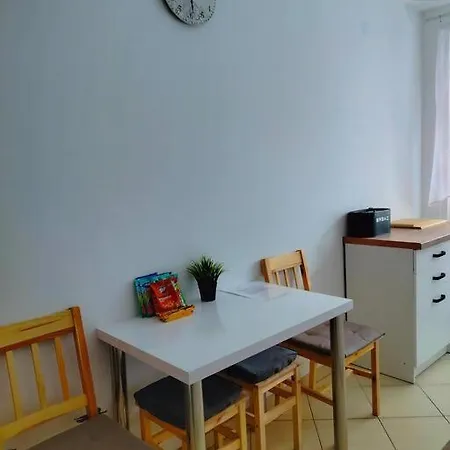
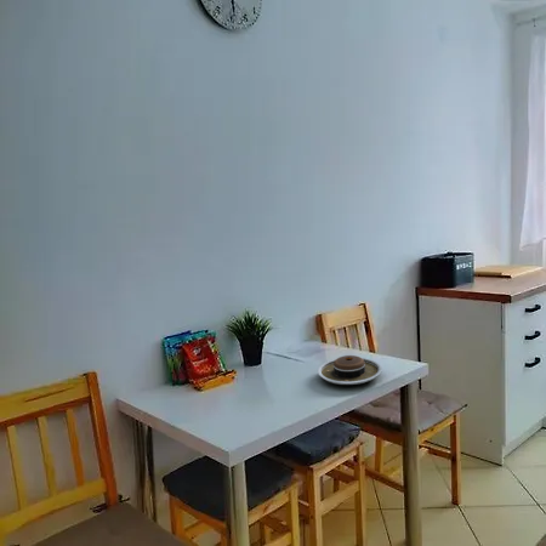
+ plate [317,354,383,386]
